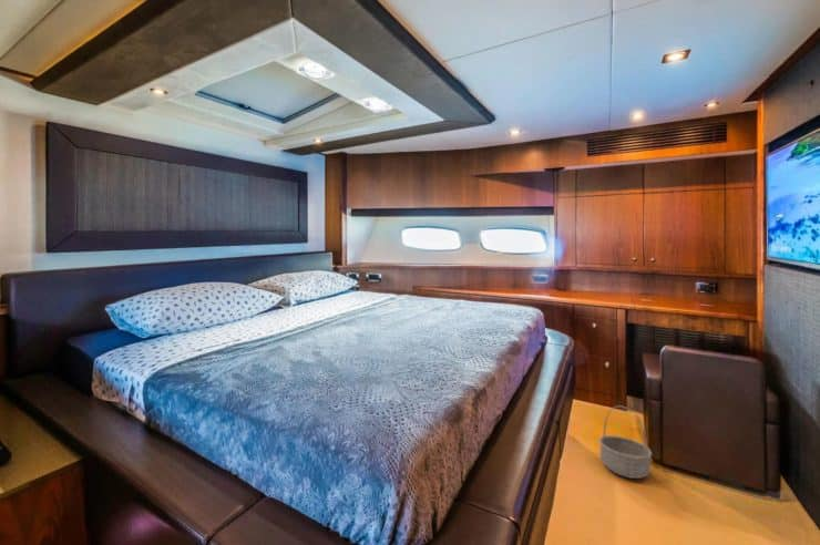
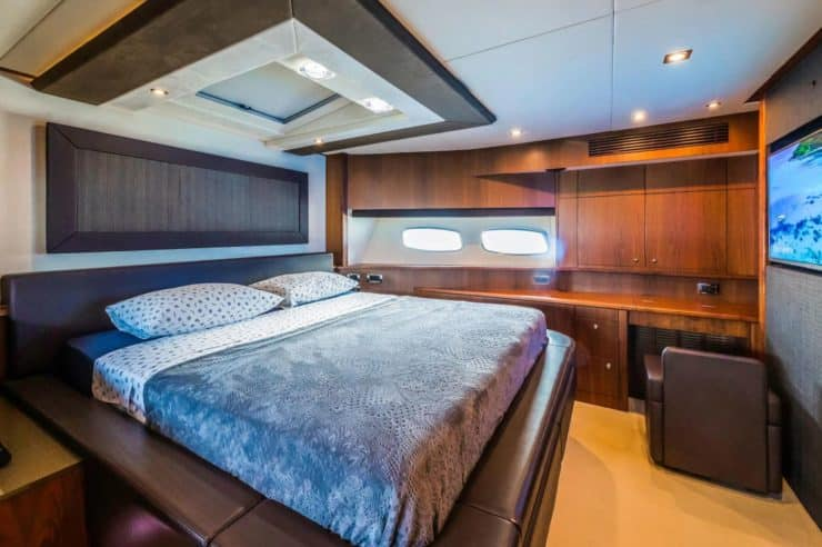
- basket [597,404,653,480]
